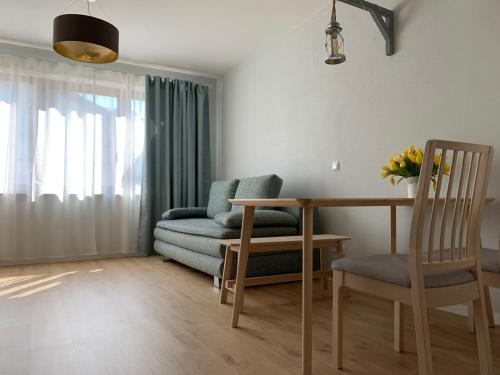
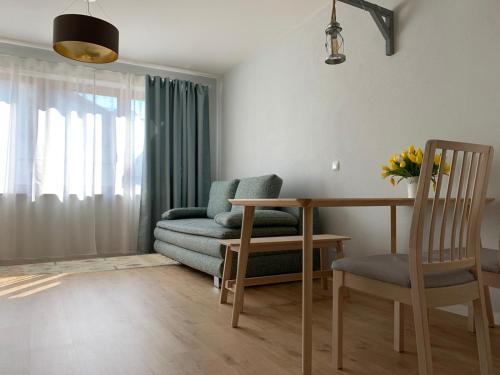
+ rug [0,252,182,276]
